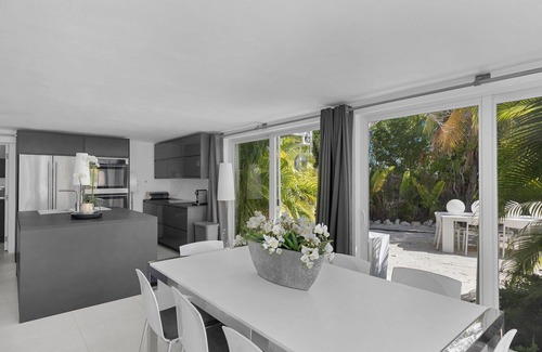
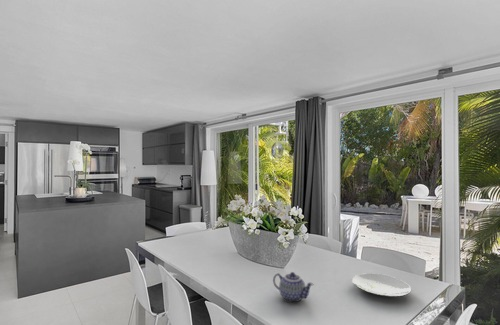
+ plate [351,272,412,298]
+ teapot [272,271,314,303]
